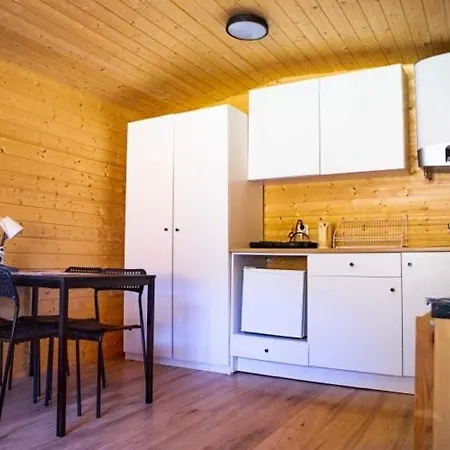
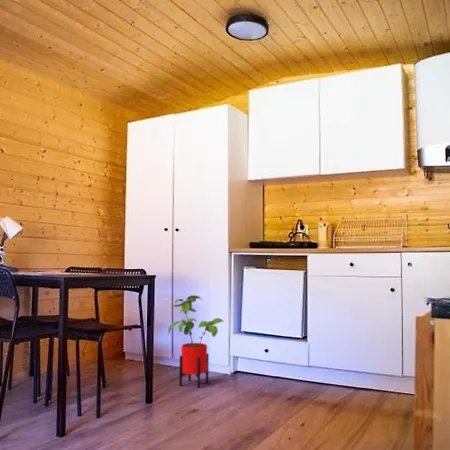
+ house plant [167,294,225,389]
